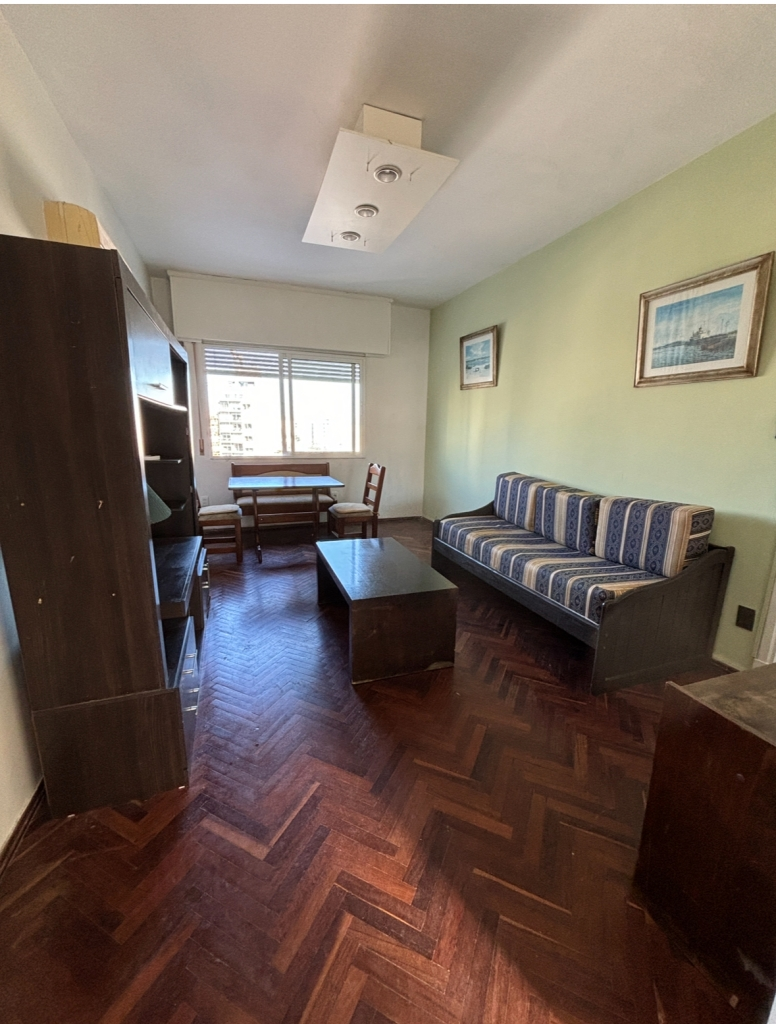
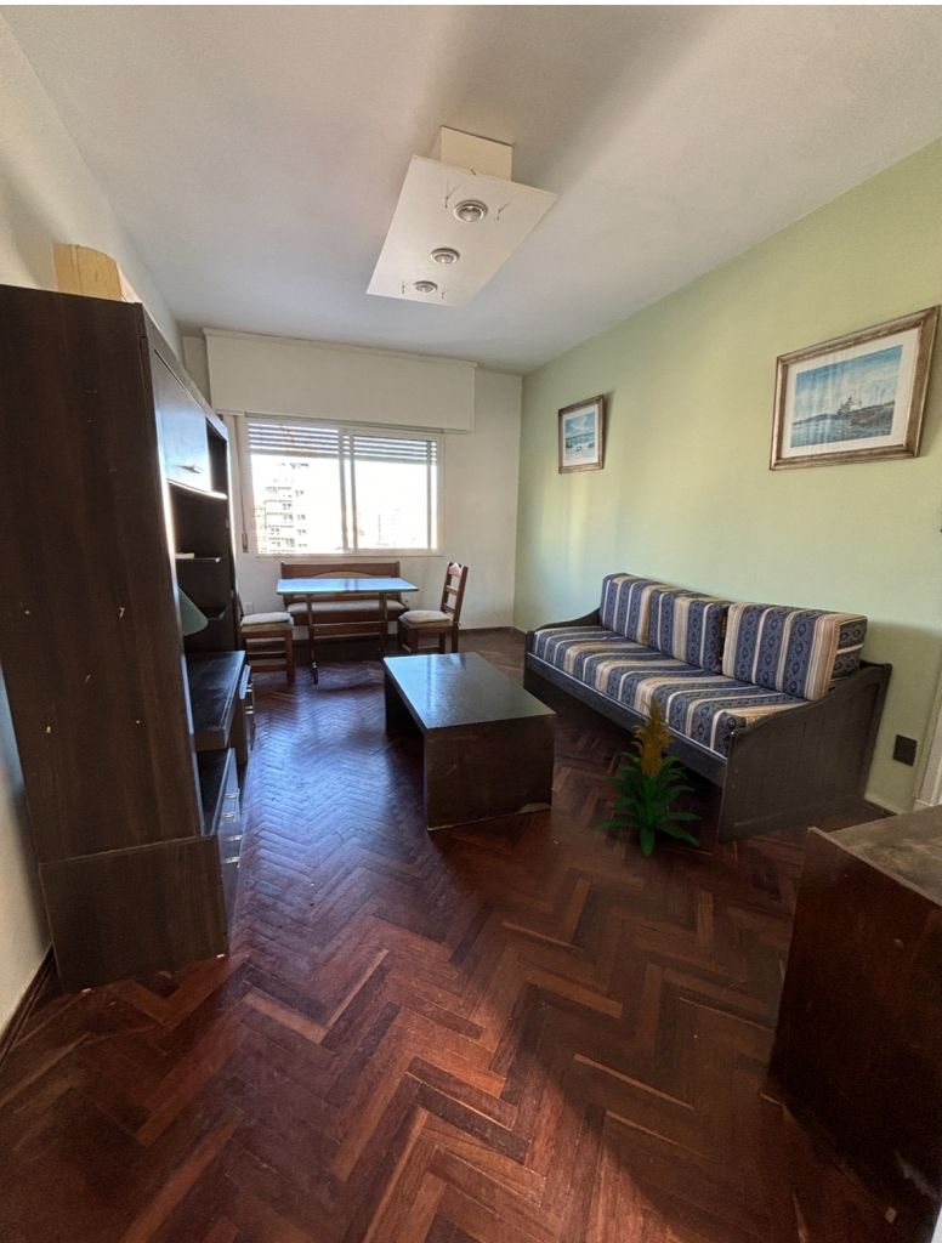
+ indoor plant [598,692,703,857]
